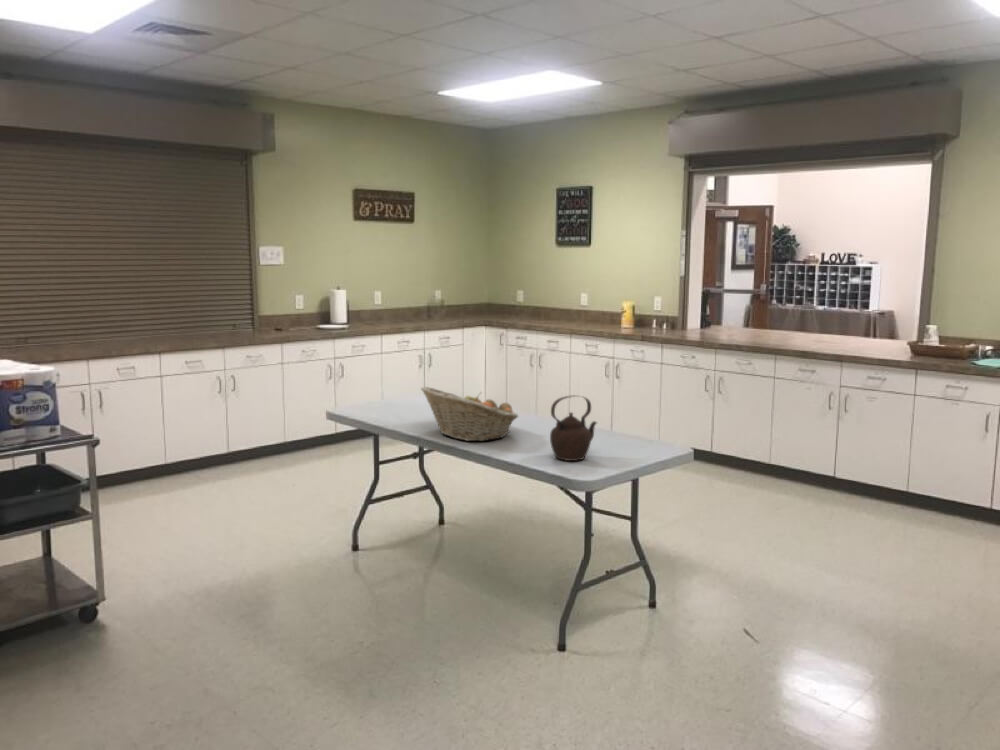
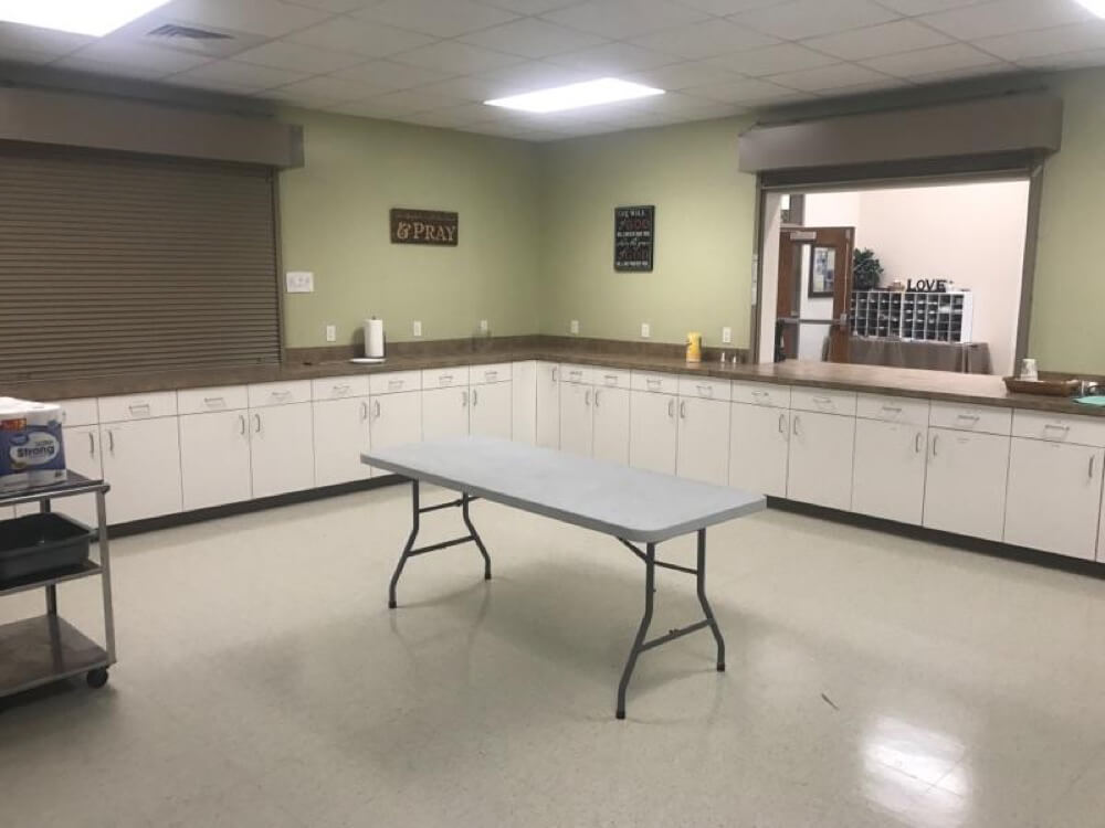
- fruit basket [420,385,520,442]
- teapot [549,394,598,462]
